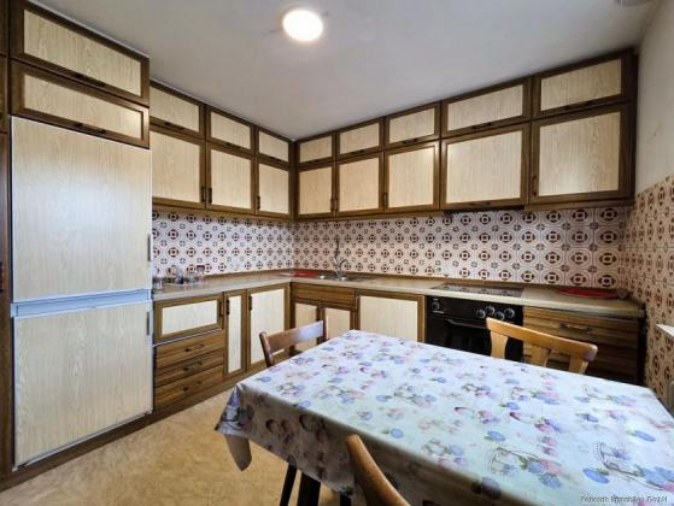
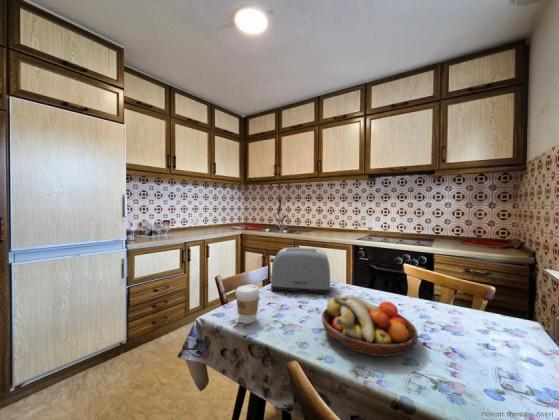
+ coffee cup [235,284,261,325]
+ fruit bowl [321,294,419,358]
+ toaster [269,247,332,295]
